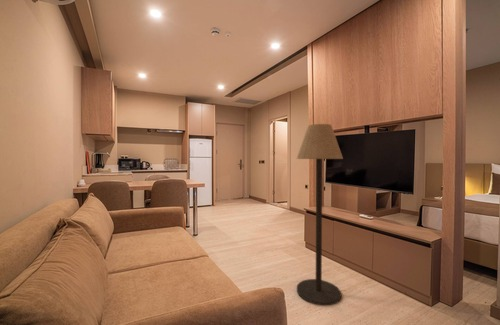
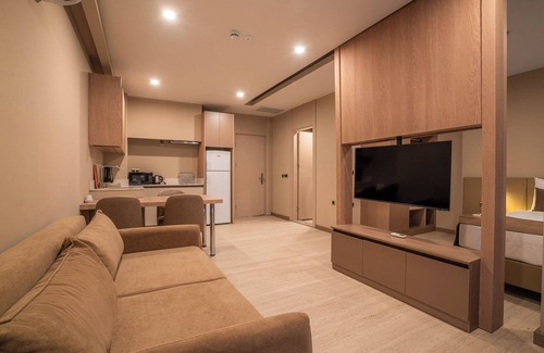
- floor lamp [296,123,344,306]
